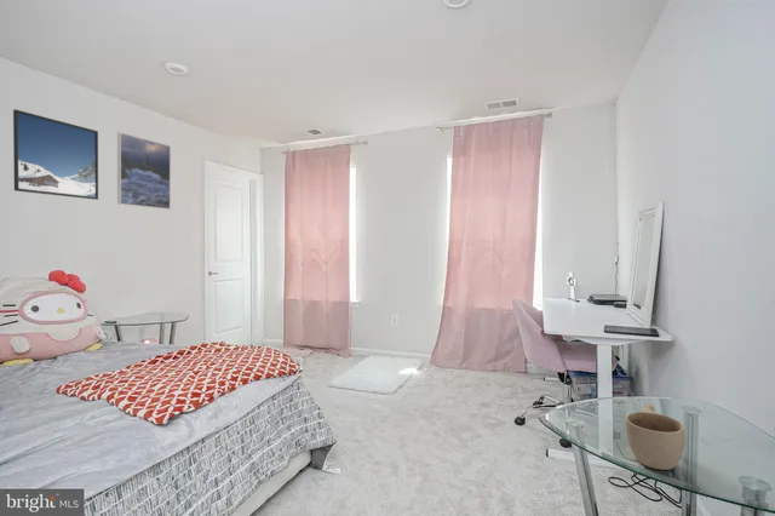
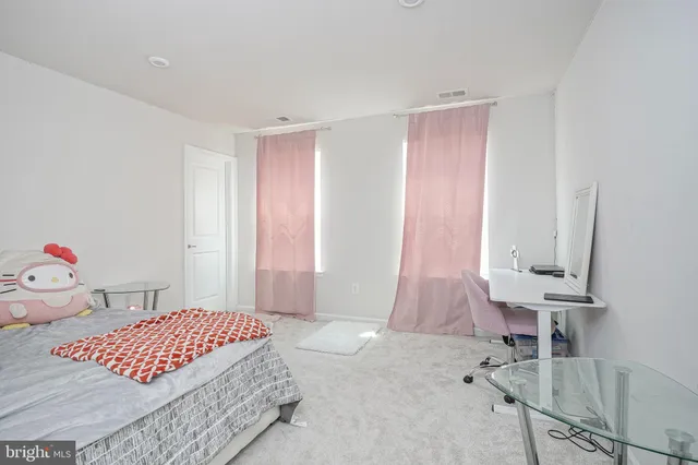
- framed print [116,131,172,211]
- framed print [12,108,99,201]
- cup [625,403,687,471]
